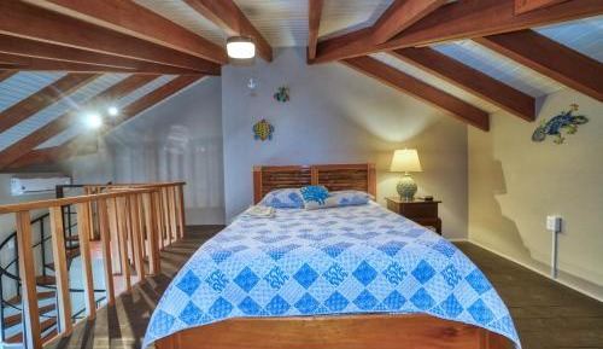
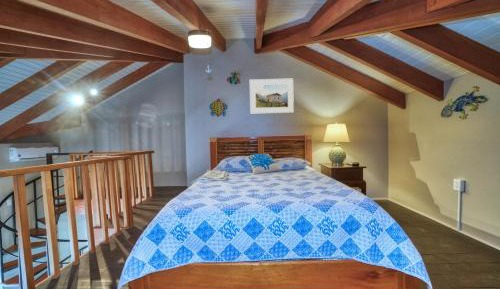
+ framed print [249,78,295,114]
